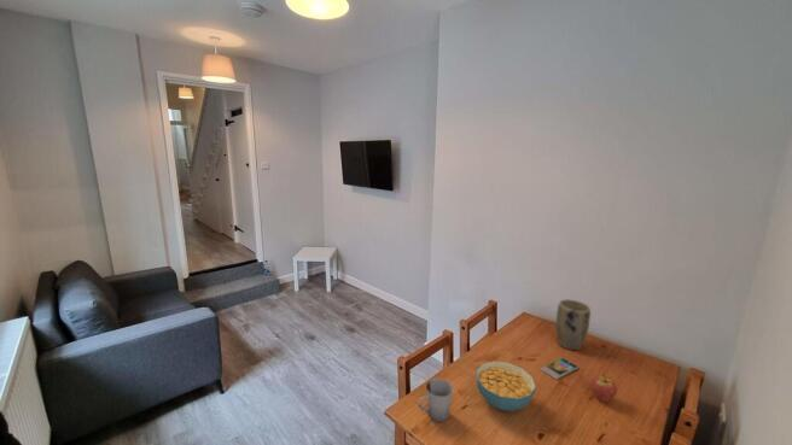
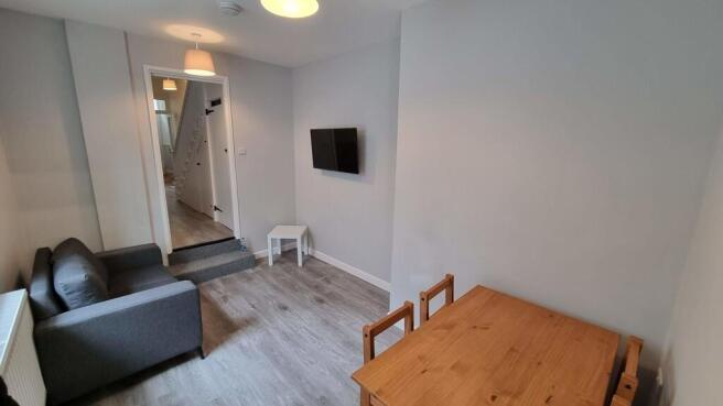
- smartphone [540,357,580,380]
- cereal bowl [474,359,537,412]
- cup [417,377,454,423]
- fruit [590,374,618,403]
- plant pot [554,298,592,351]
